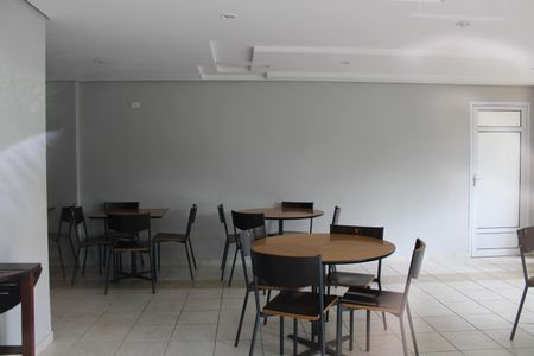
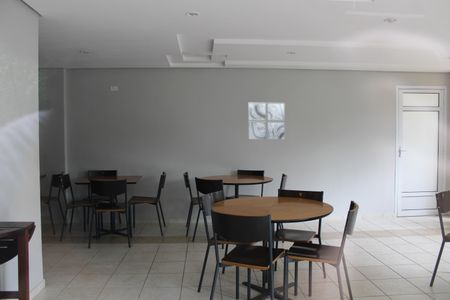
+ wall art [247,102,286,141]
